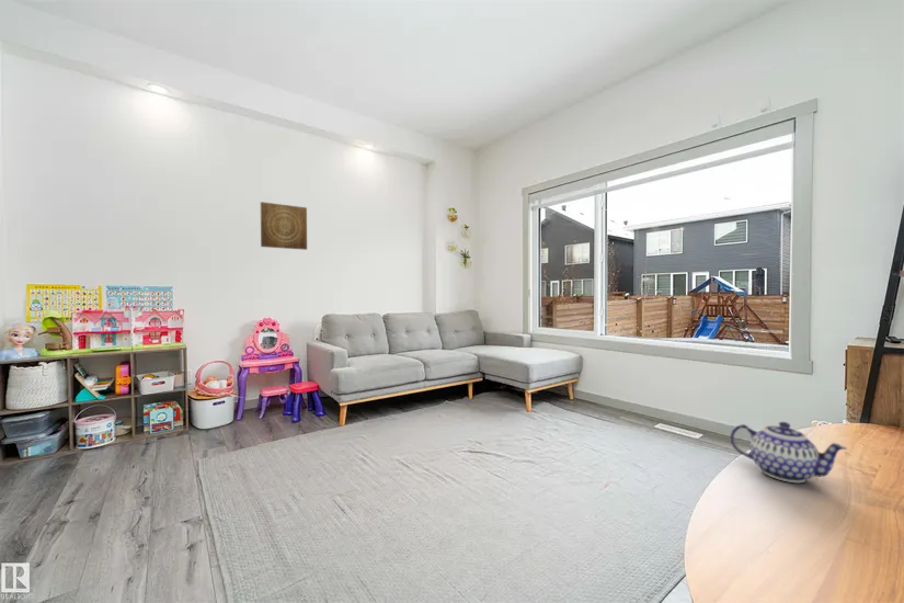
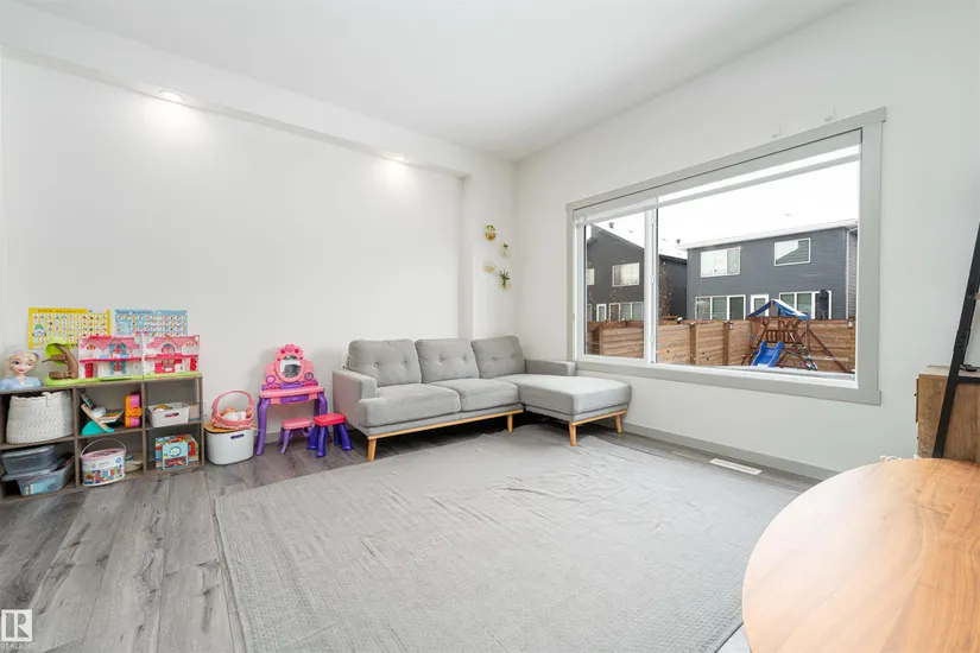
- wall art [260,201,308,251]
- teapot [729,421,848,483]
